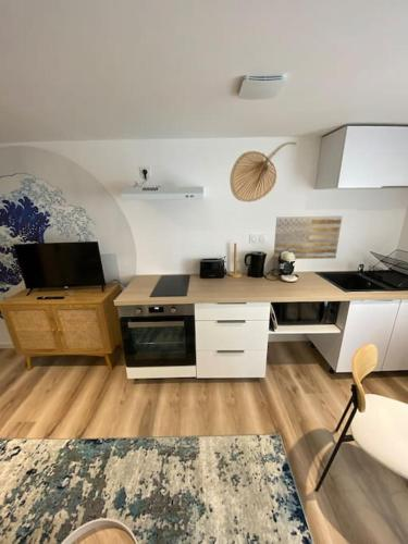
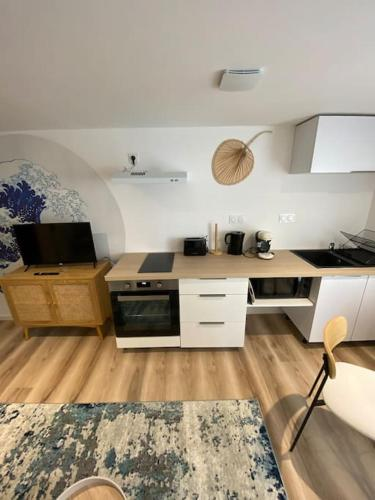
- wall art [272,215,343,260]
